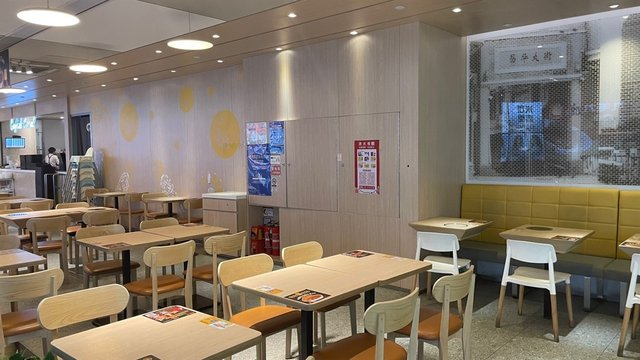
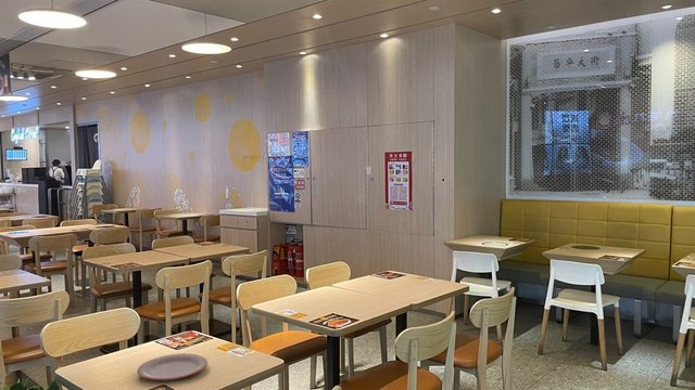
+ plate [136,353,208,381]
